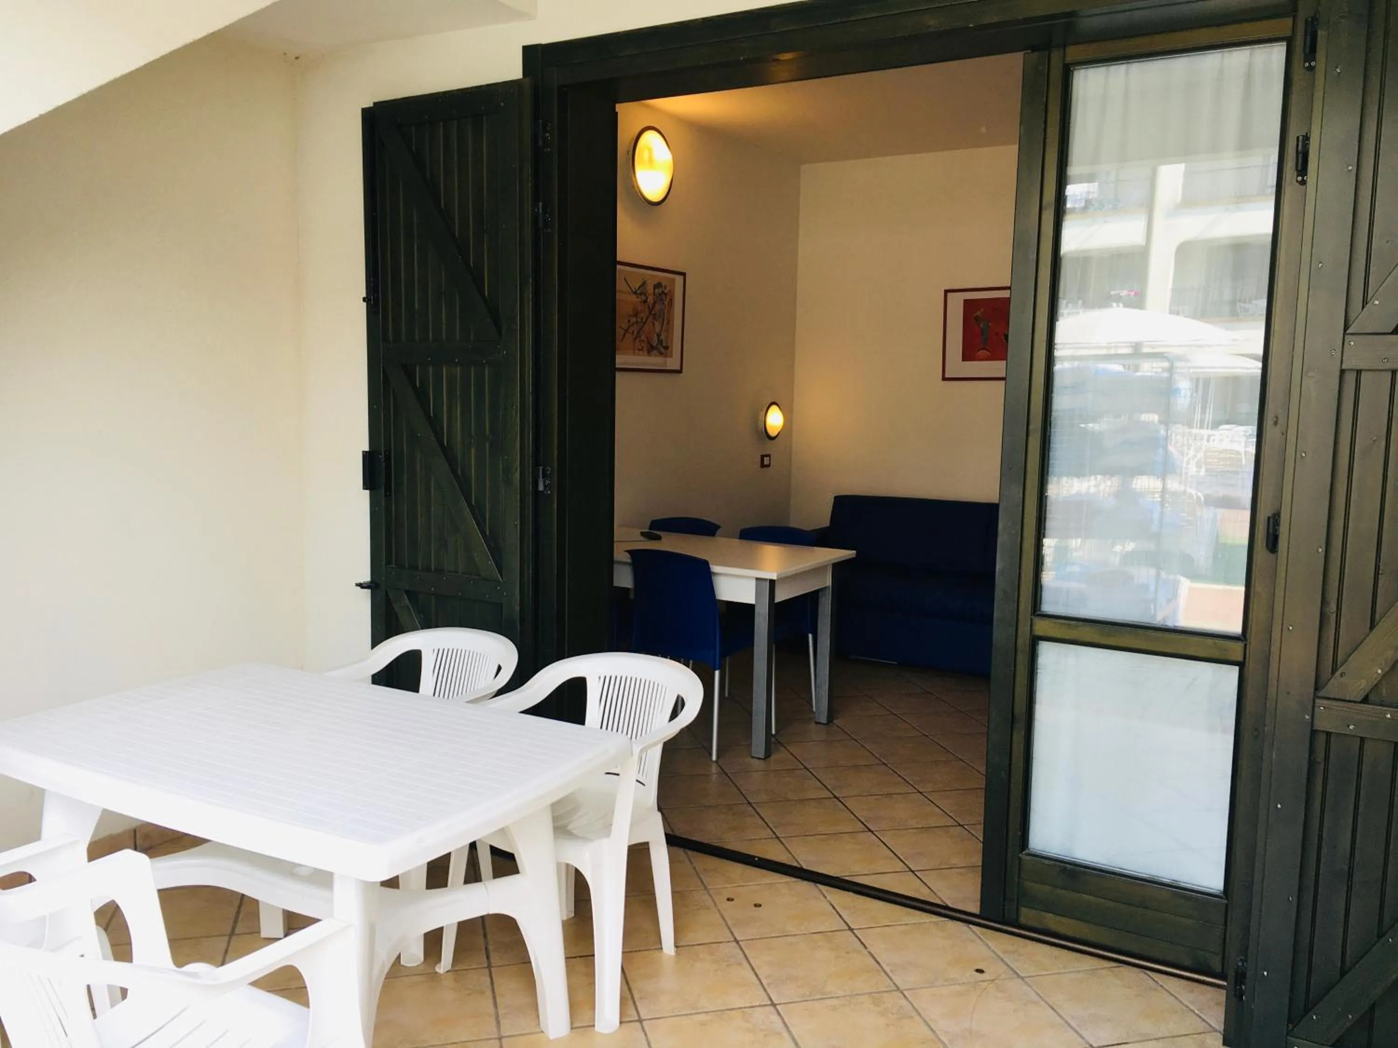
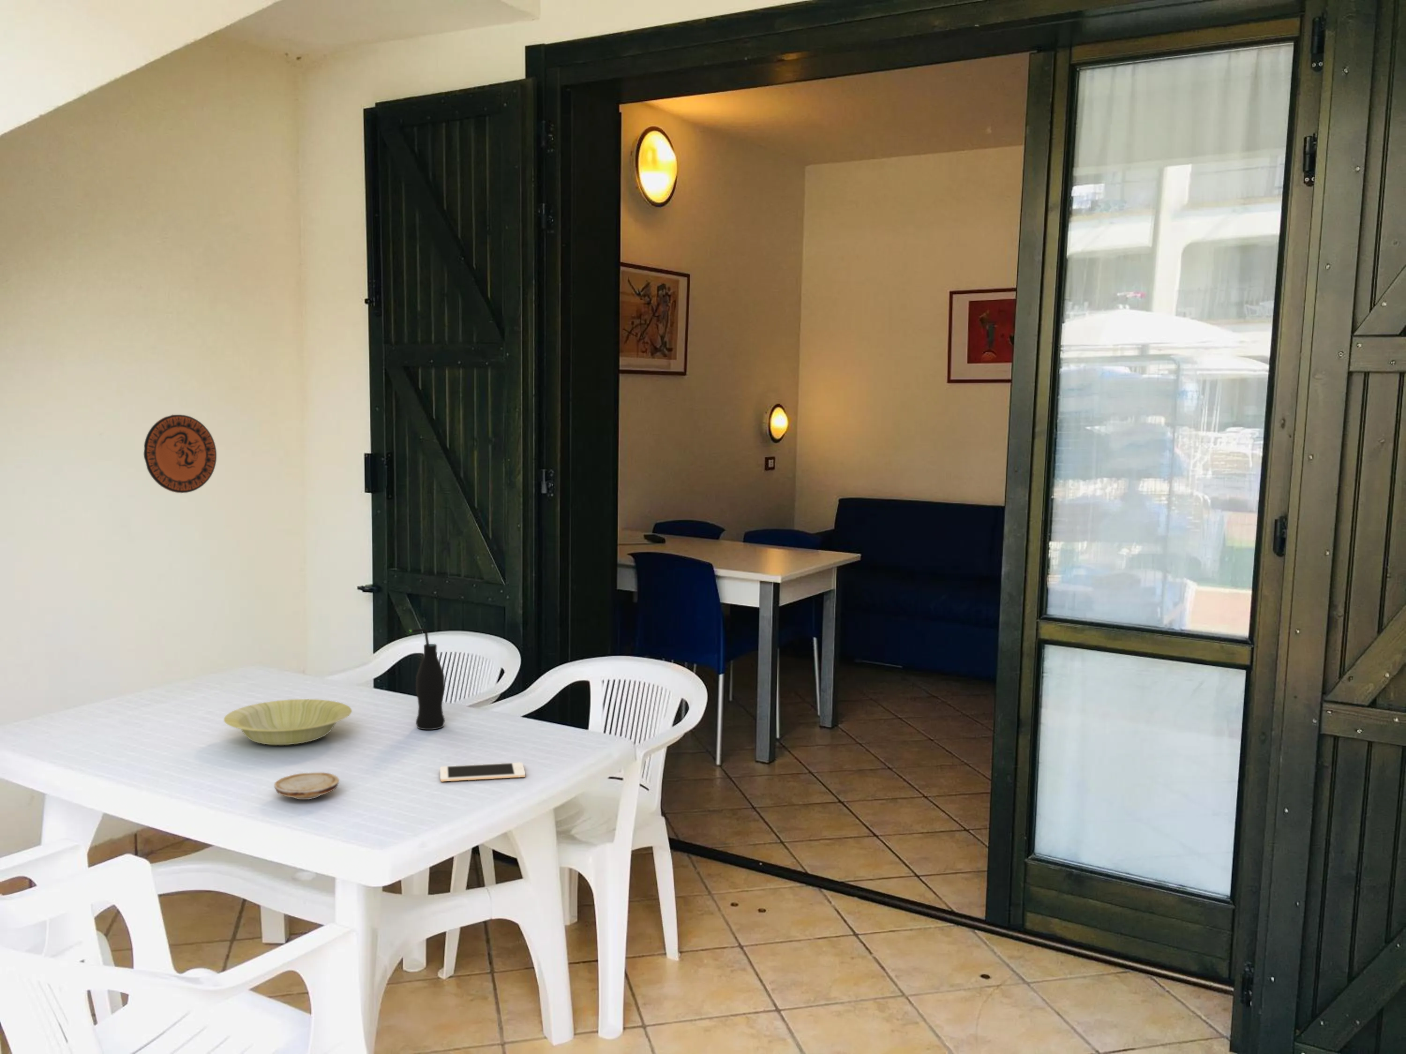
+ bottle [409,628,445,731]
+ decorative plate [143,414,217,494]
+ bowl [224,699,352,745]
+ cell phone [440,762,526,783]
+ wood slice [273,772,340,800]
